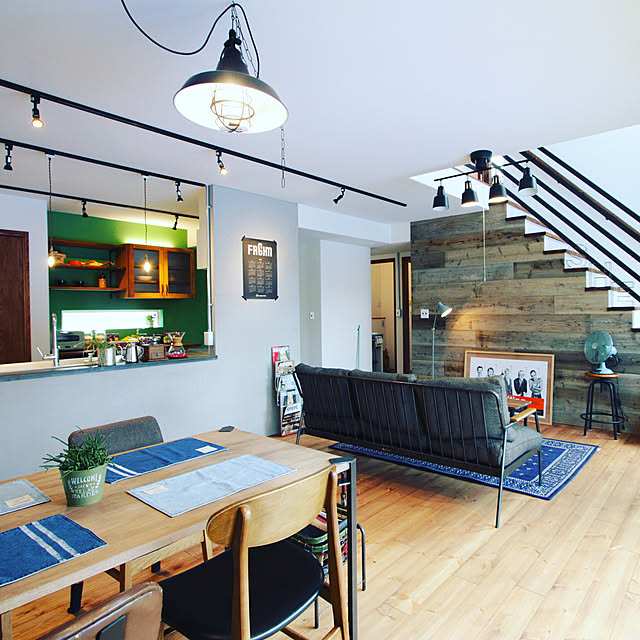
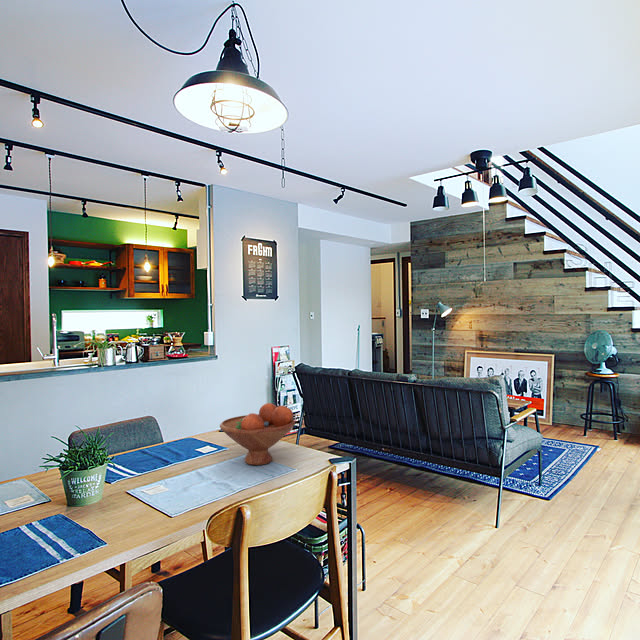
+ fruit bowl [219,402,296,466]
